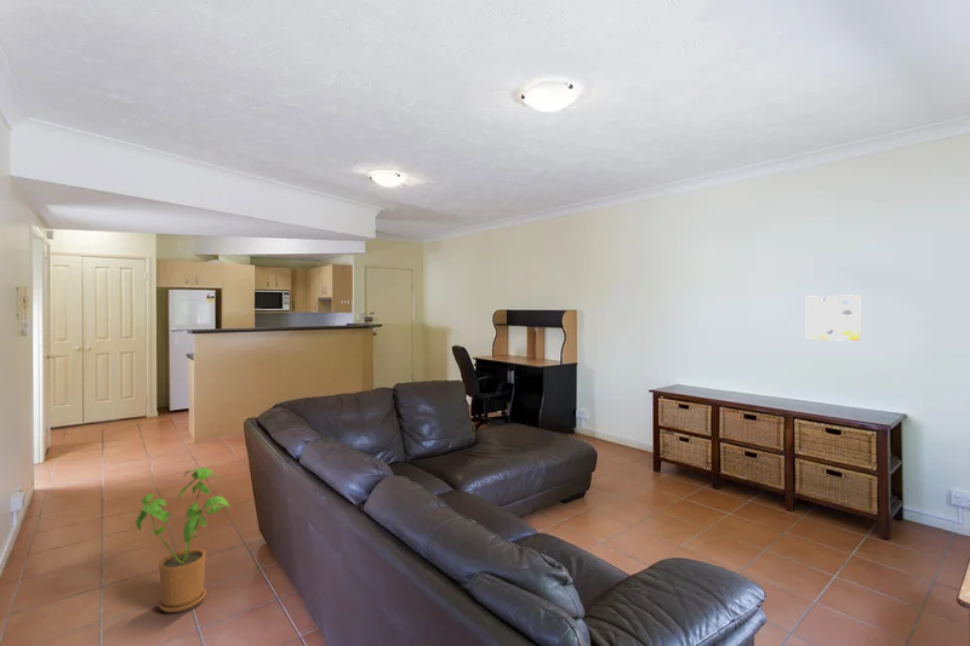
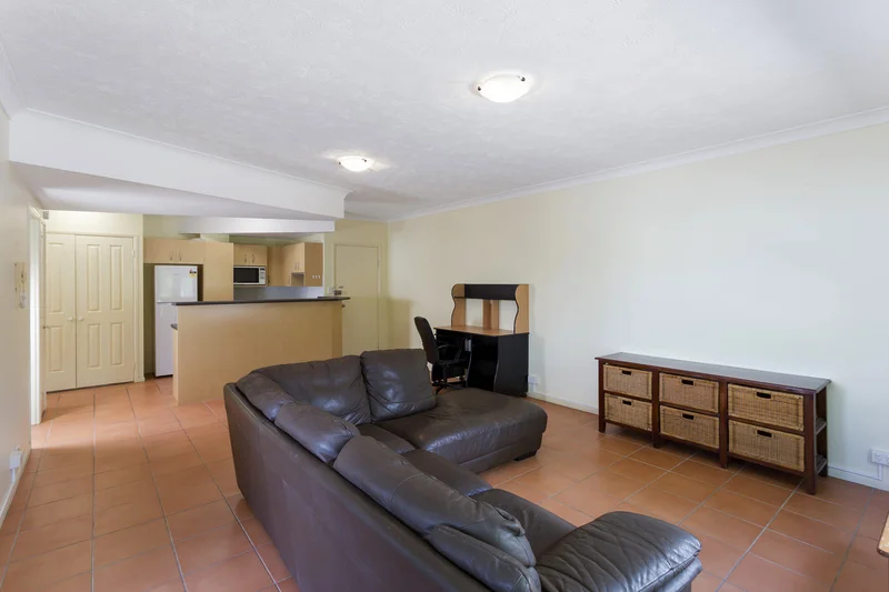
- wall art [805,293,861,342]
- house plant [135,467,233,613]
